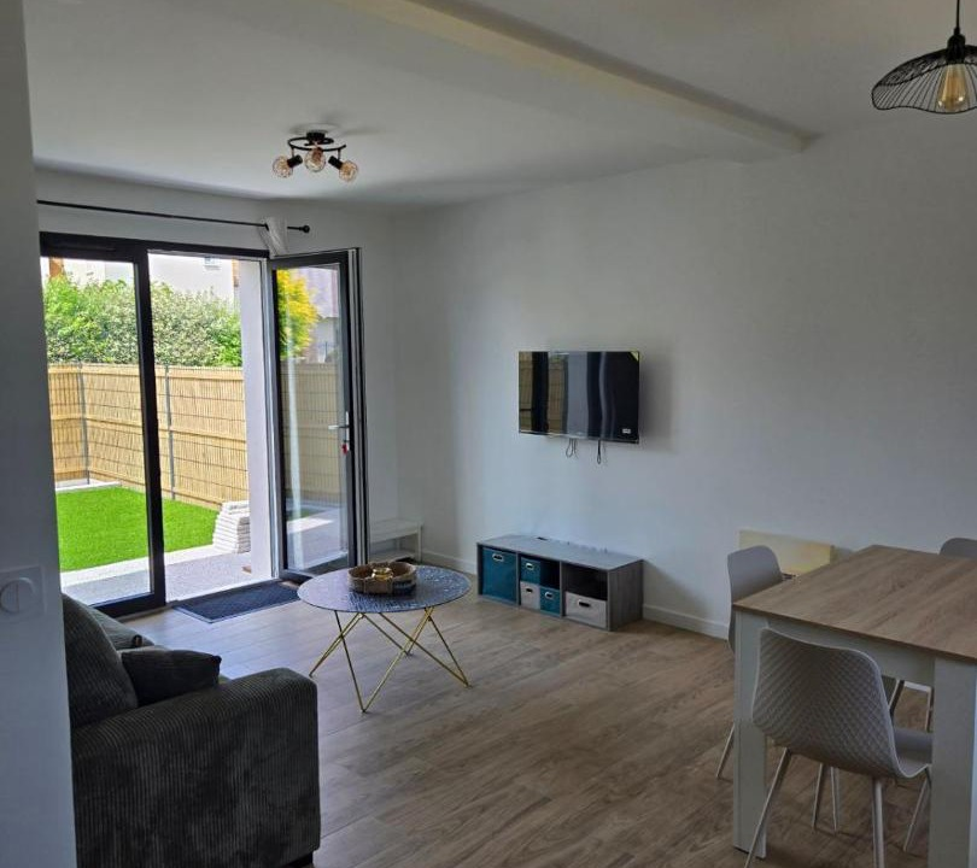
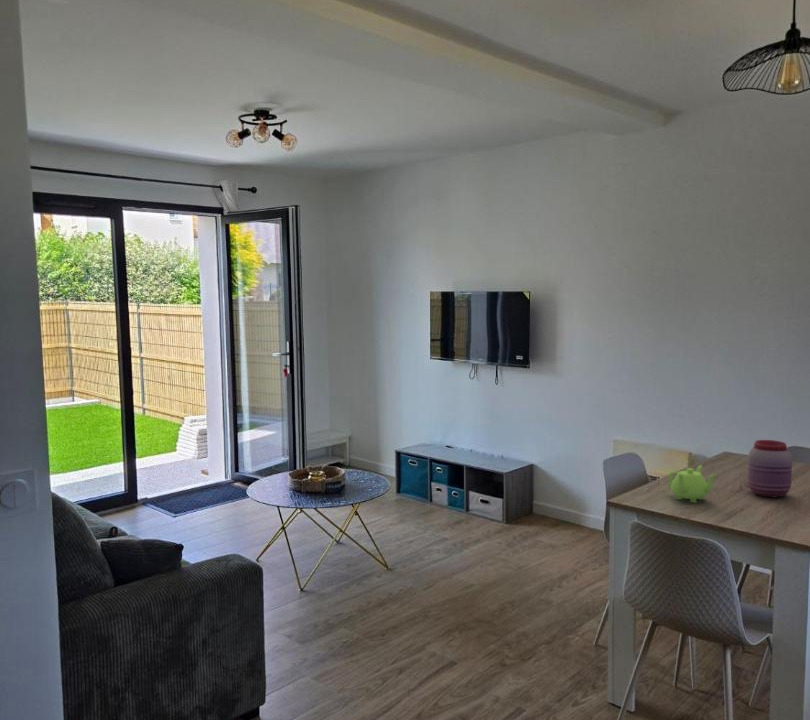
+ teapot [667,464,718,504]
+ jar [746,439,793,498]
